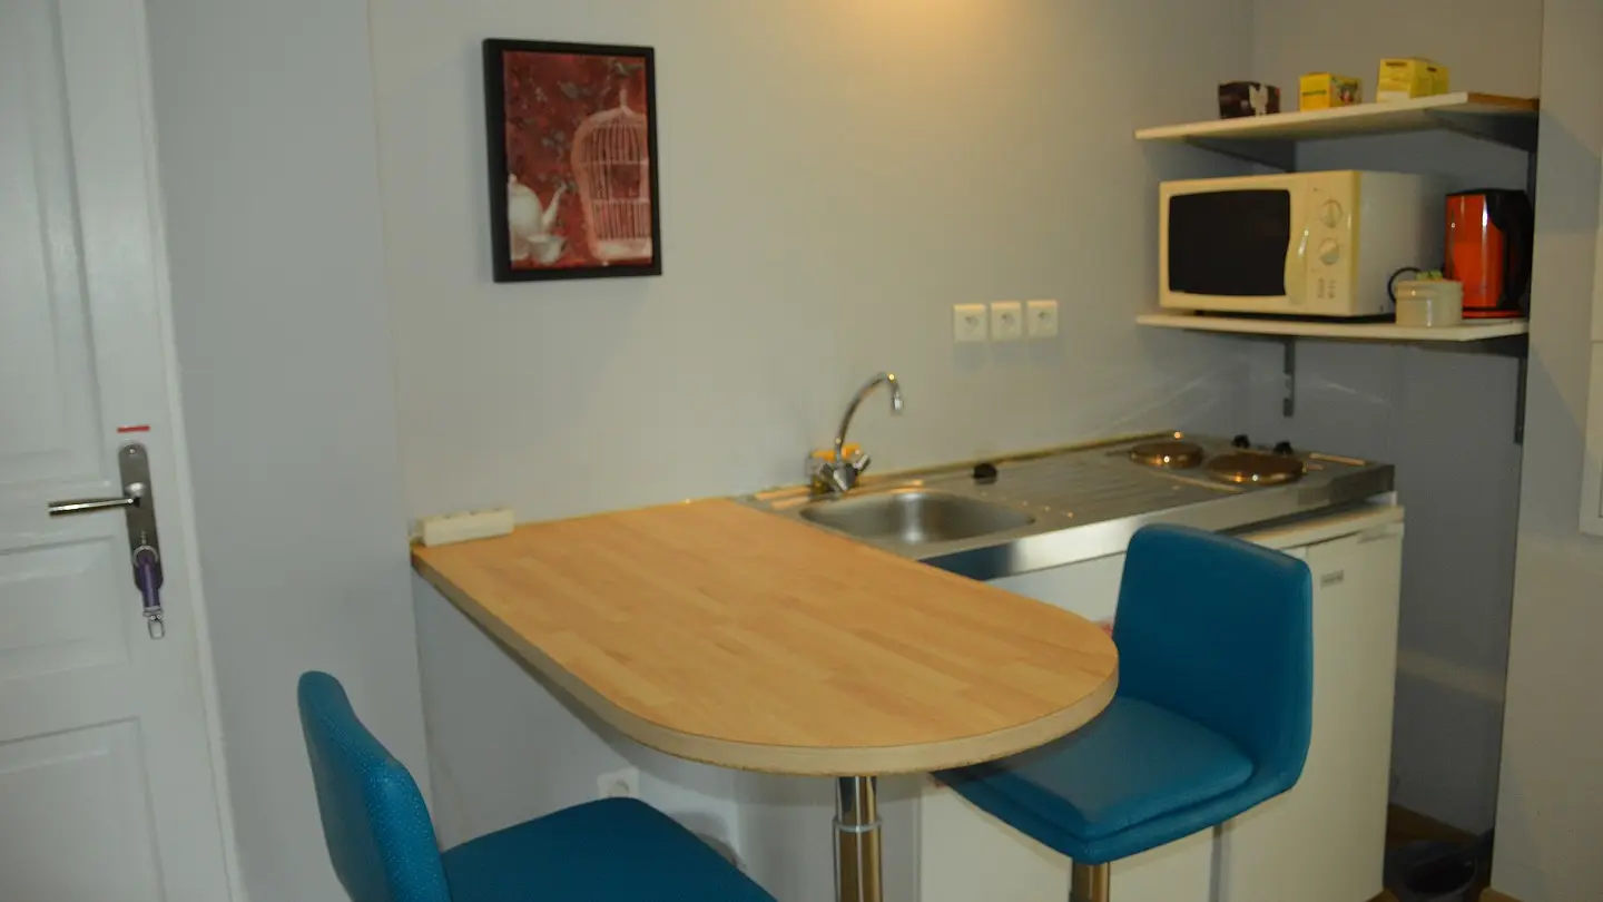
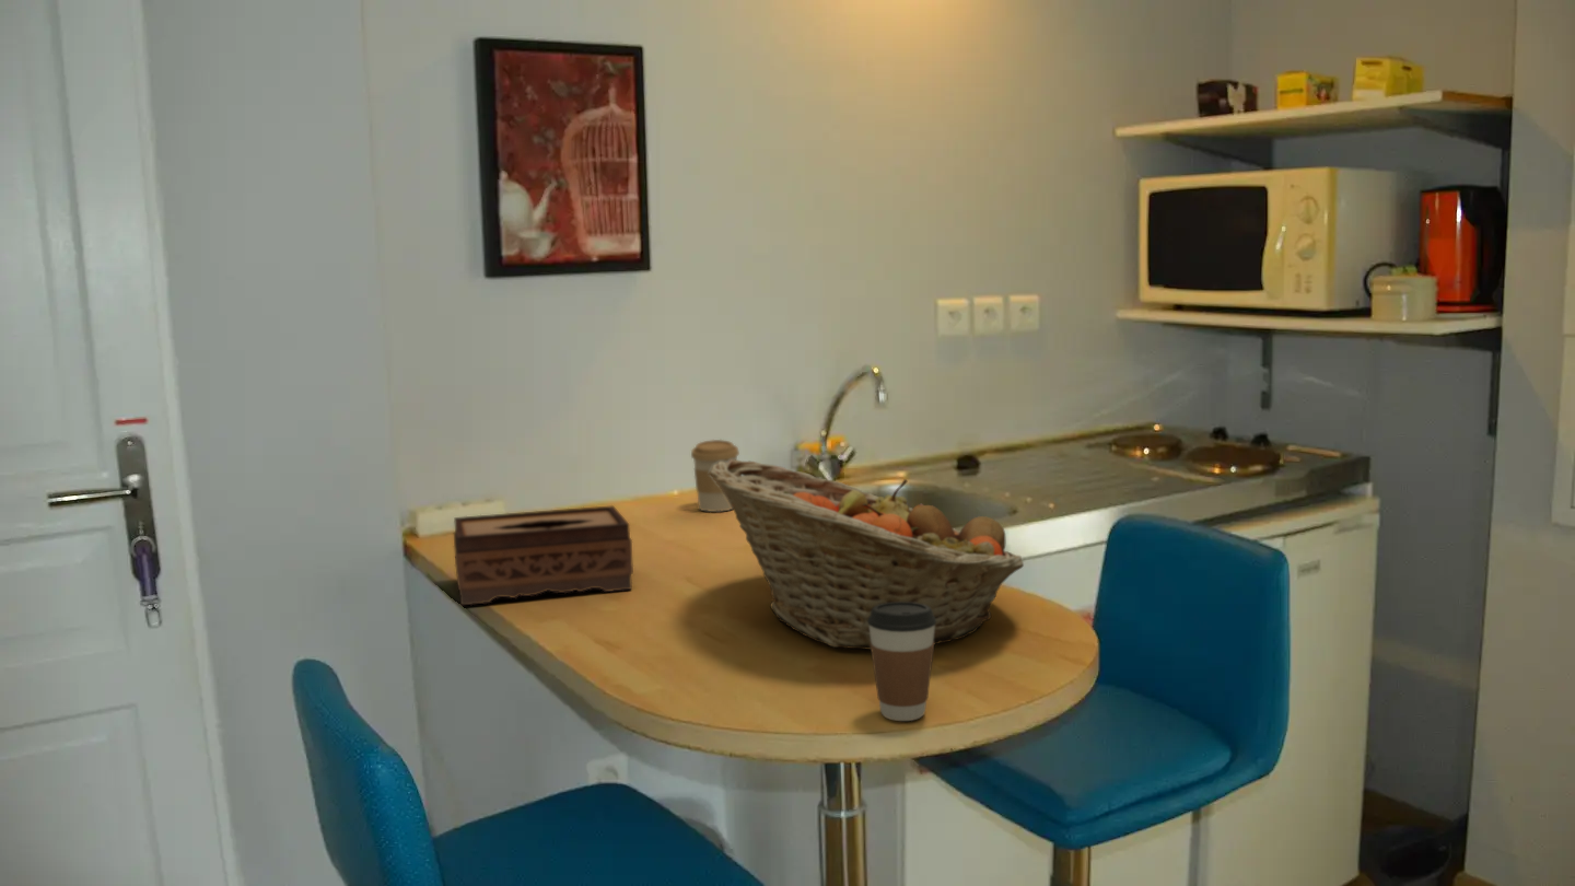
+ coffee cup [867,602,936,722]
+ coffee cup [690,439,740,513]
+ fruit basket [709,459,1025,651]
+ tissue box [453,504,634,606]
